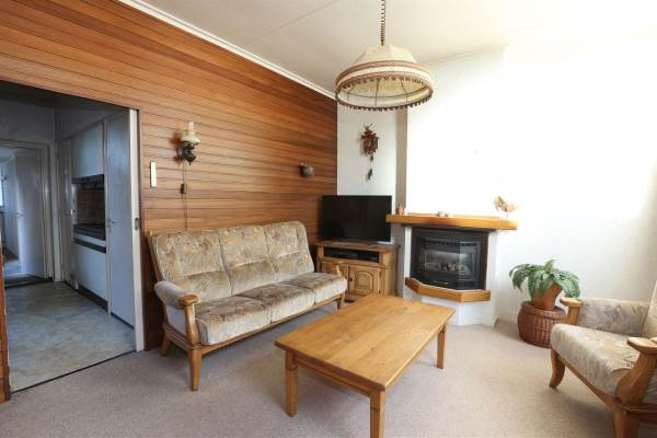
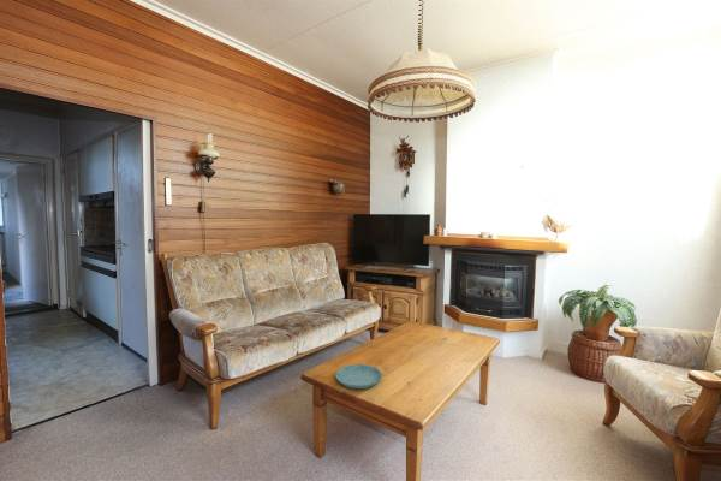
+ saucer [334,363,383,390]
